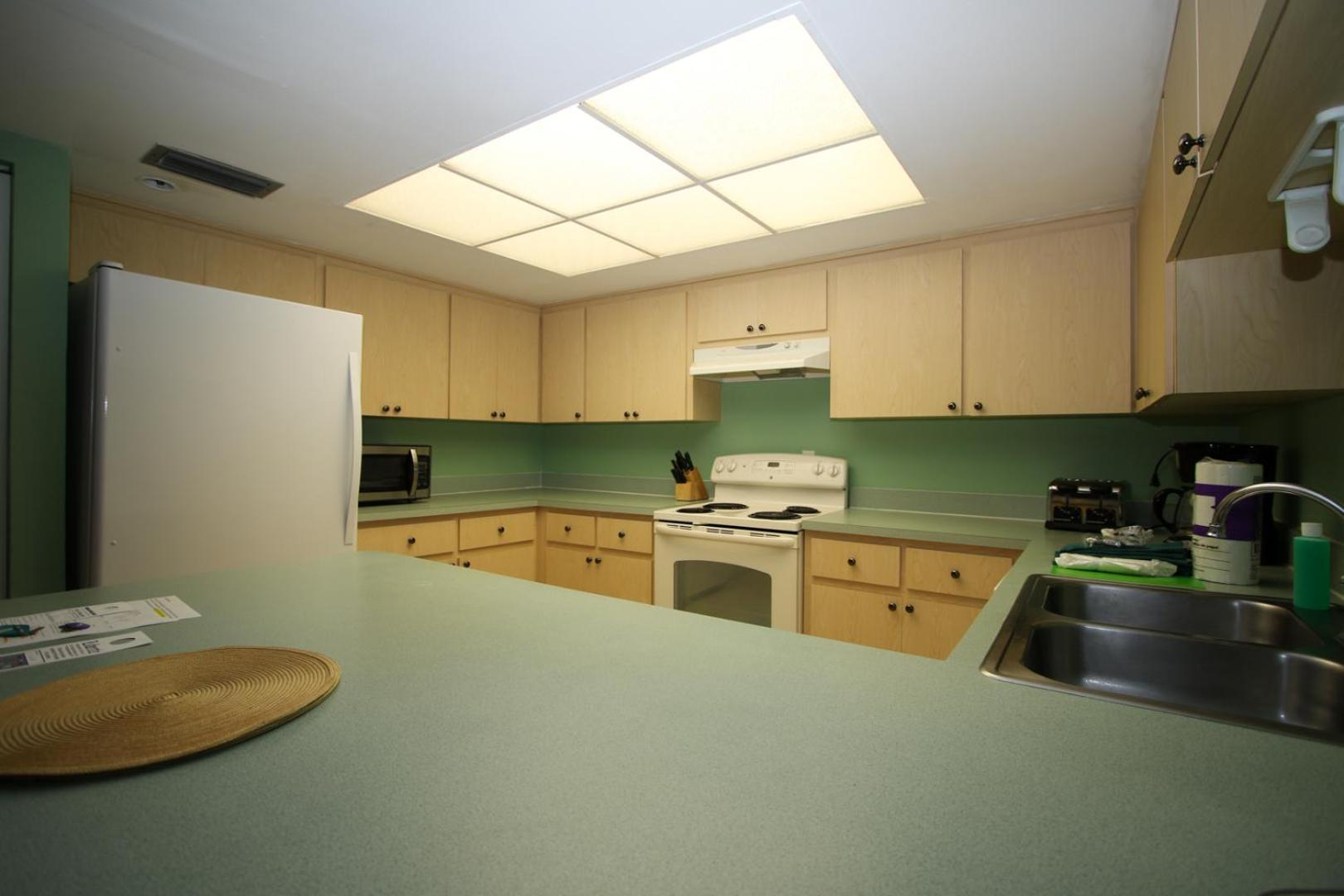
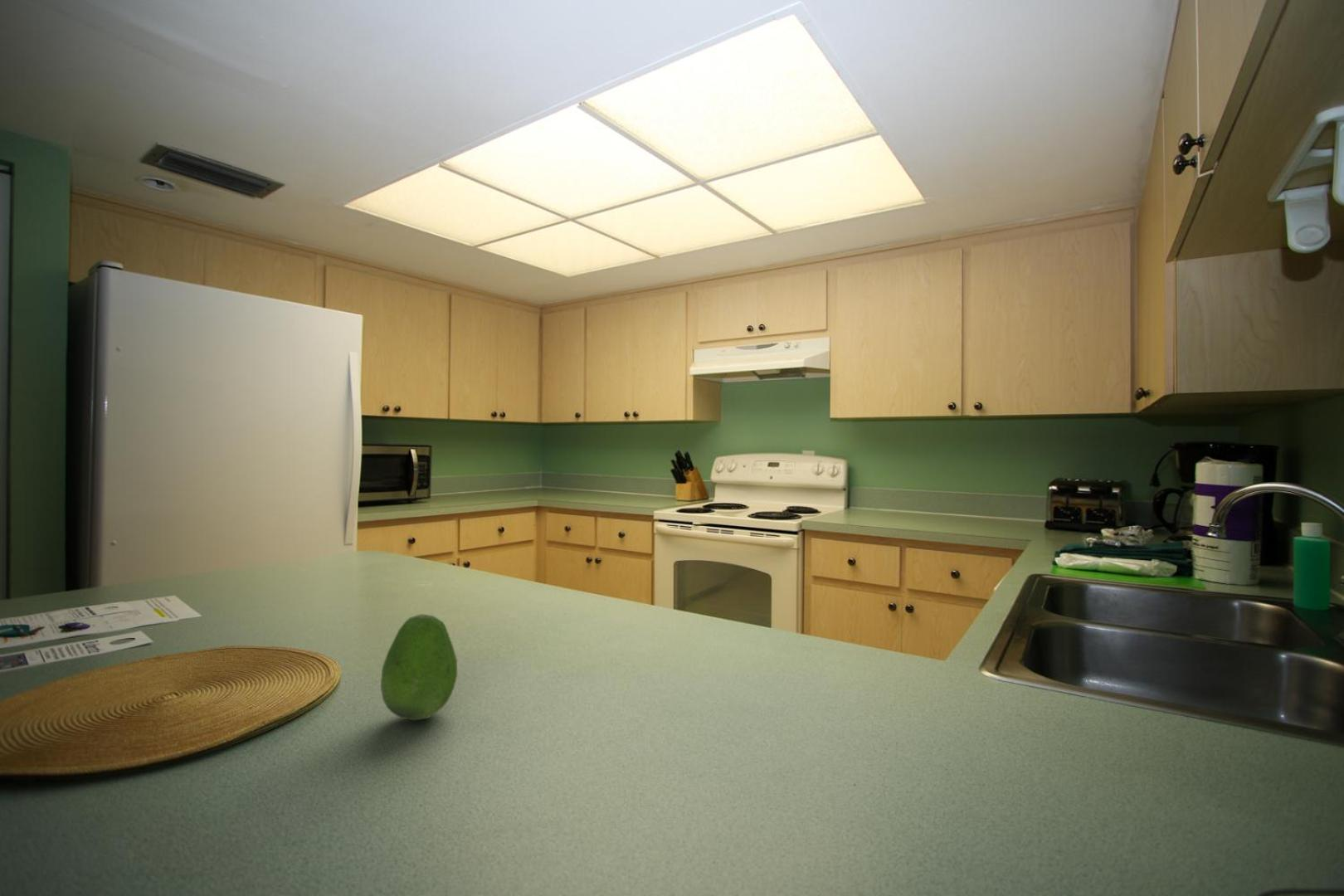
+ fruit [380,613,458,722]
